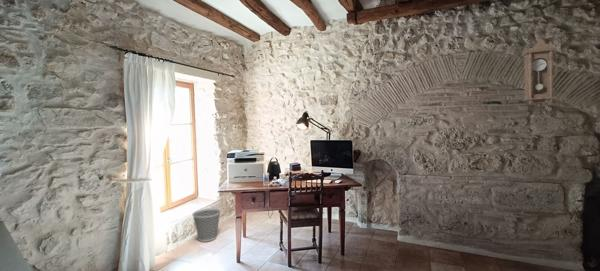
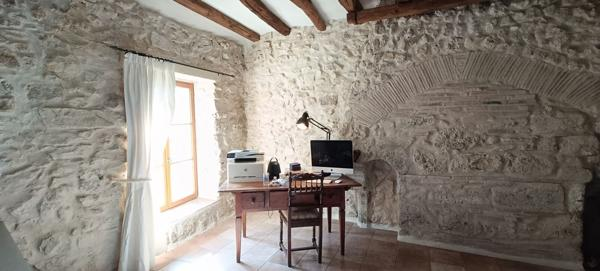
- pendulum clock [521,38,558,108]
- wastebasket [192,208,222,243]
